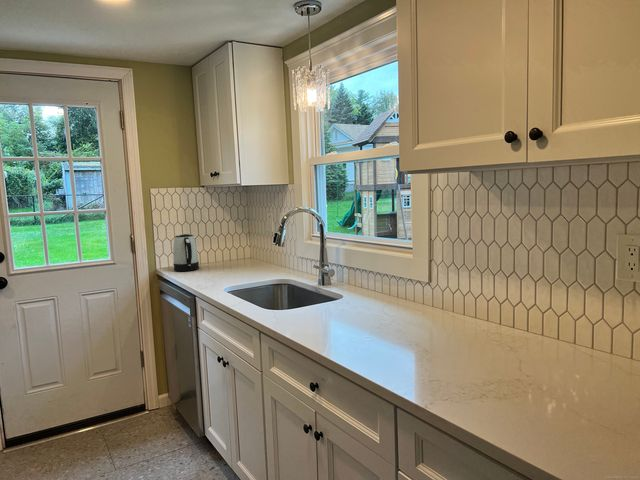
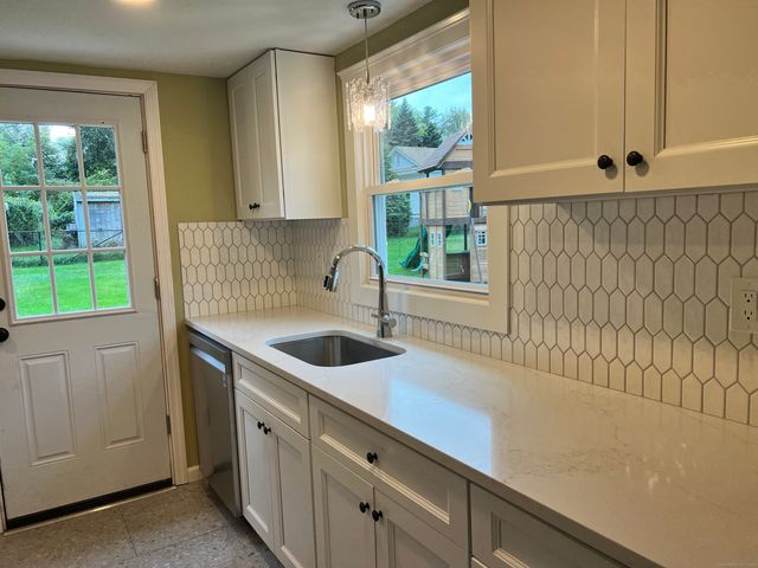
- kettle [172,233,200,272]
